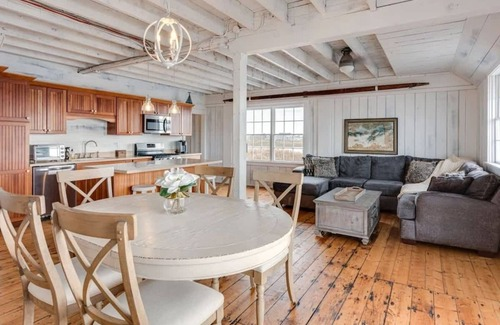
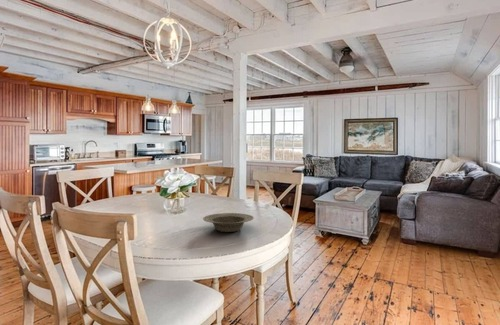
+ bowl [202,212,255,233]
